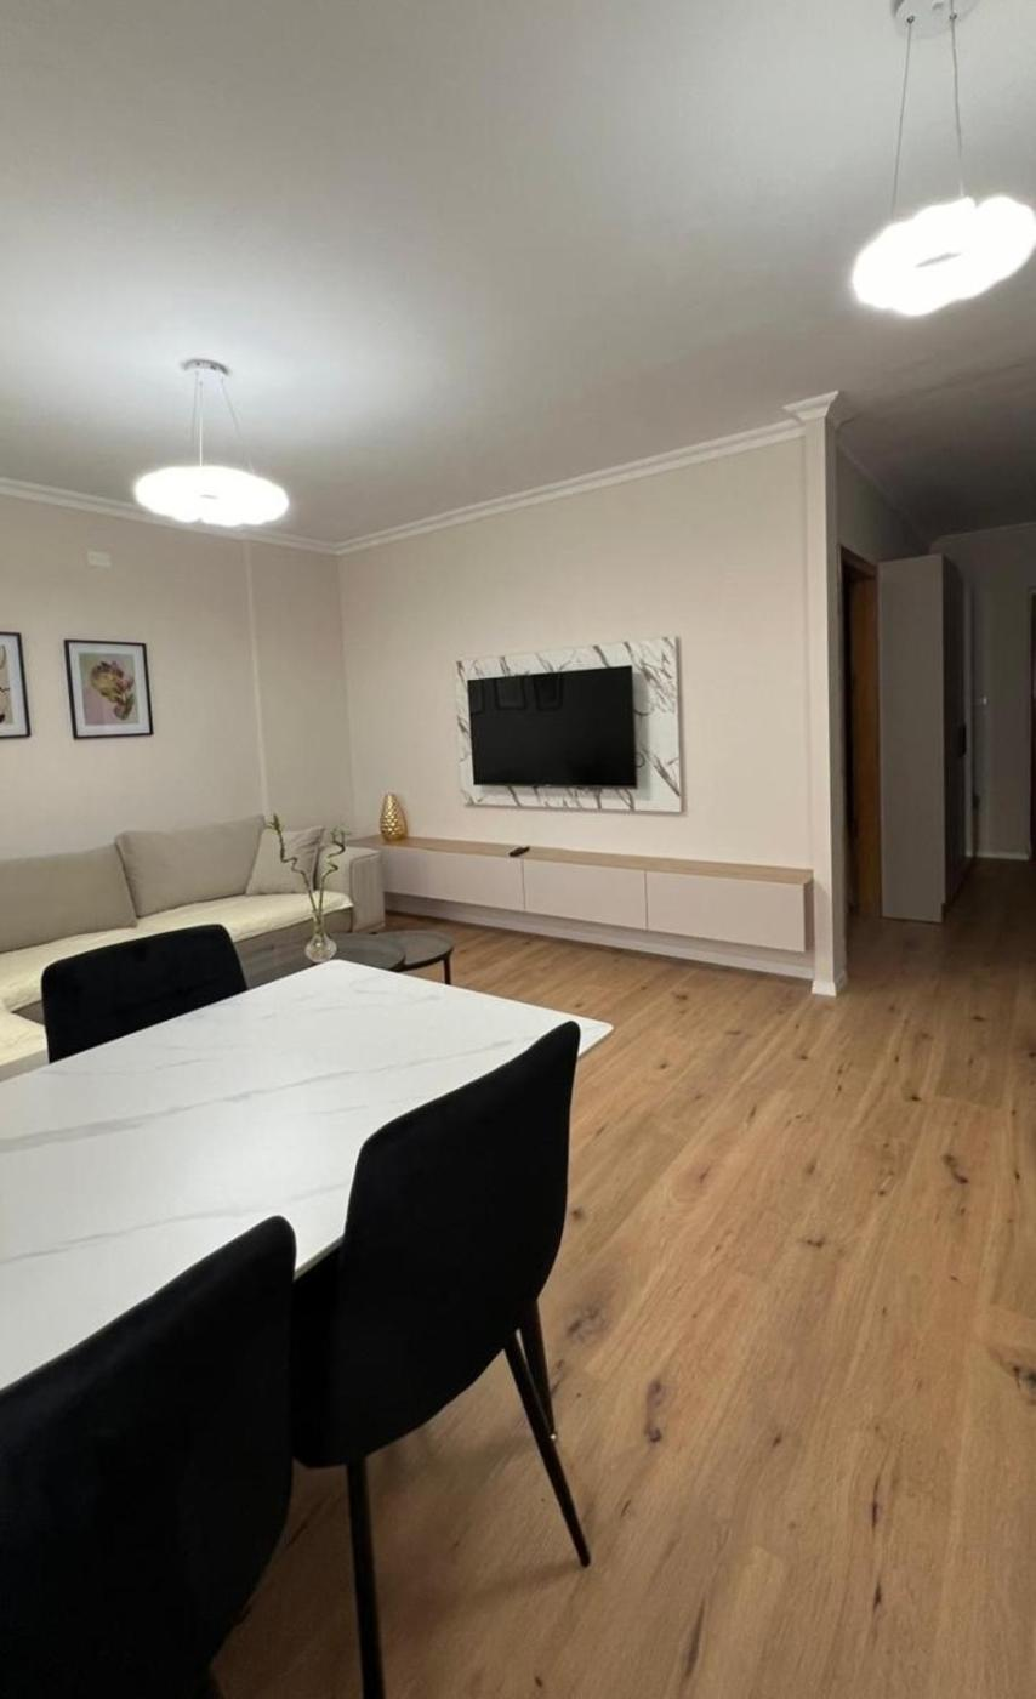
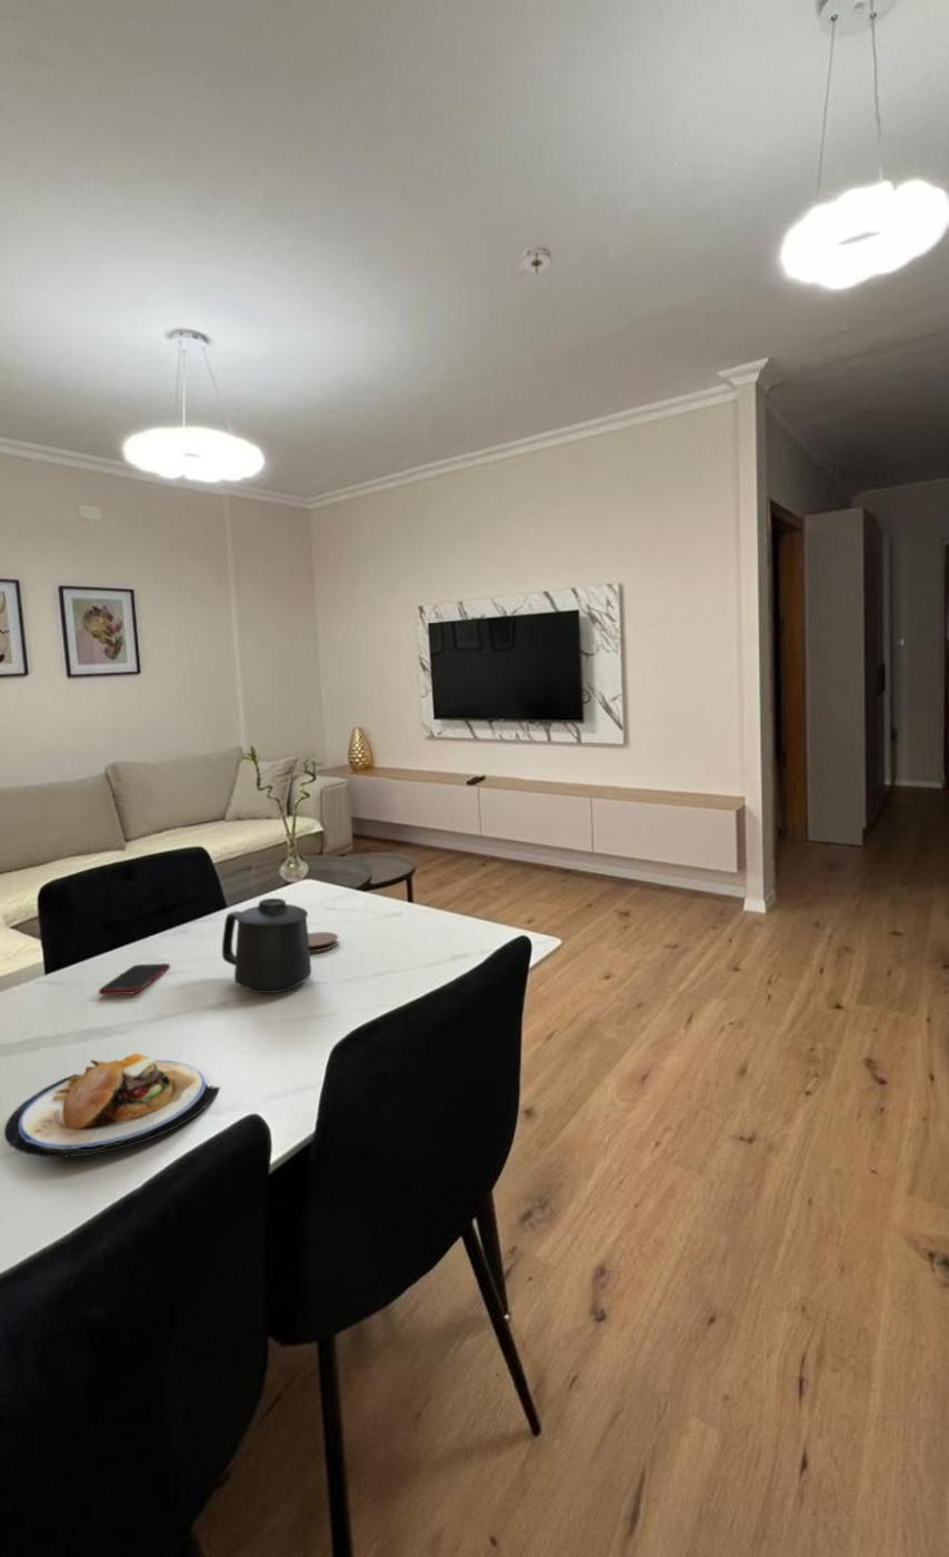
+ smoke detector [517,245,556,278]
+ coaster [308,931,339,953]
+ plate [3,1052,221,1159]
+ mug [221,897,312,994]
+ cell phone [98,963,171,995]
